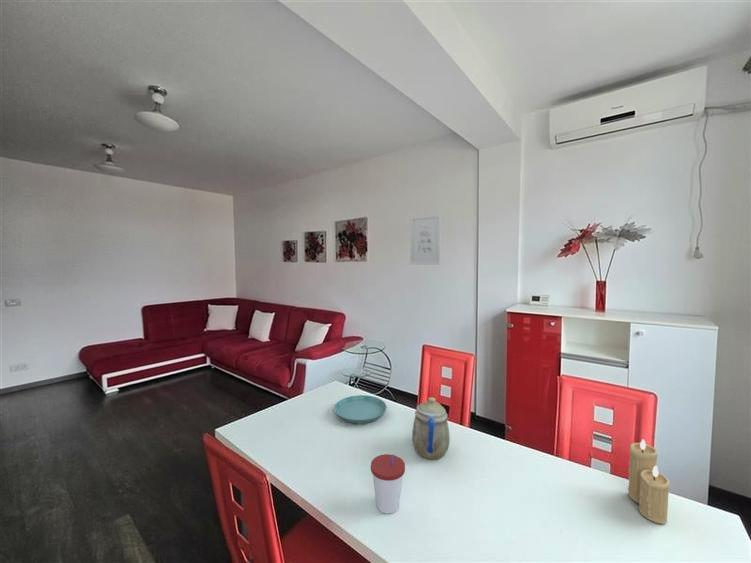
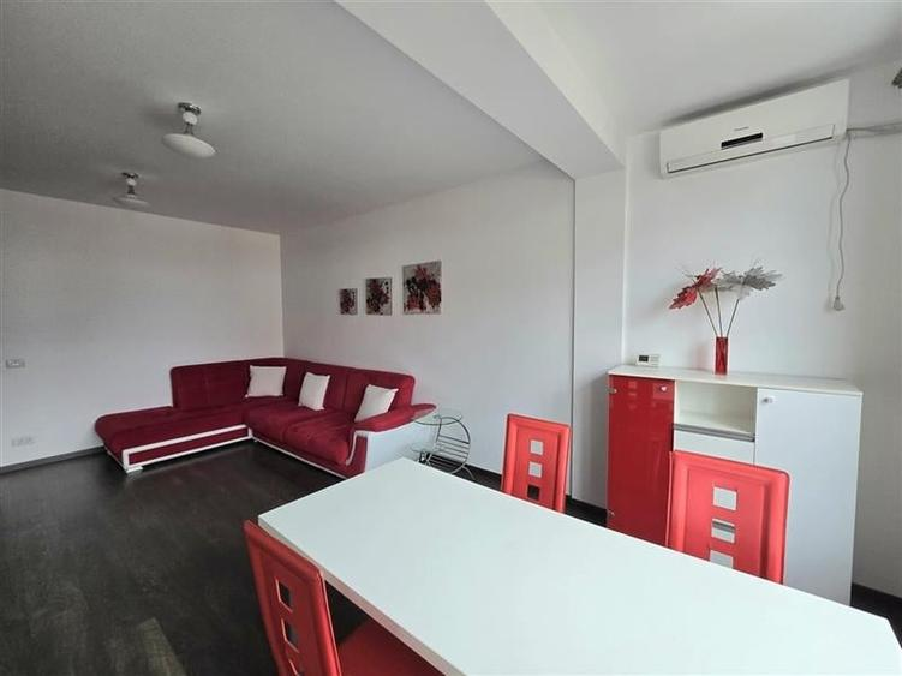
- wall art [409,213,442,265]
- cup [370,453,406,515]
- saucer [333,394,388,425]
- teapot [411,396,451,460]
- candle [627,438,671,525]
